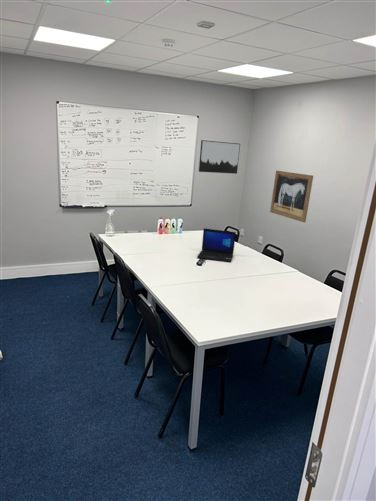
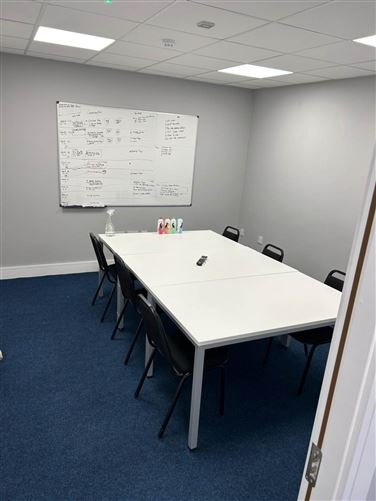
- wall art [198,139,241,175]
- laptop [196,228,237,263]
- wall art [269,170,314,223]
